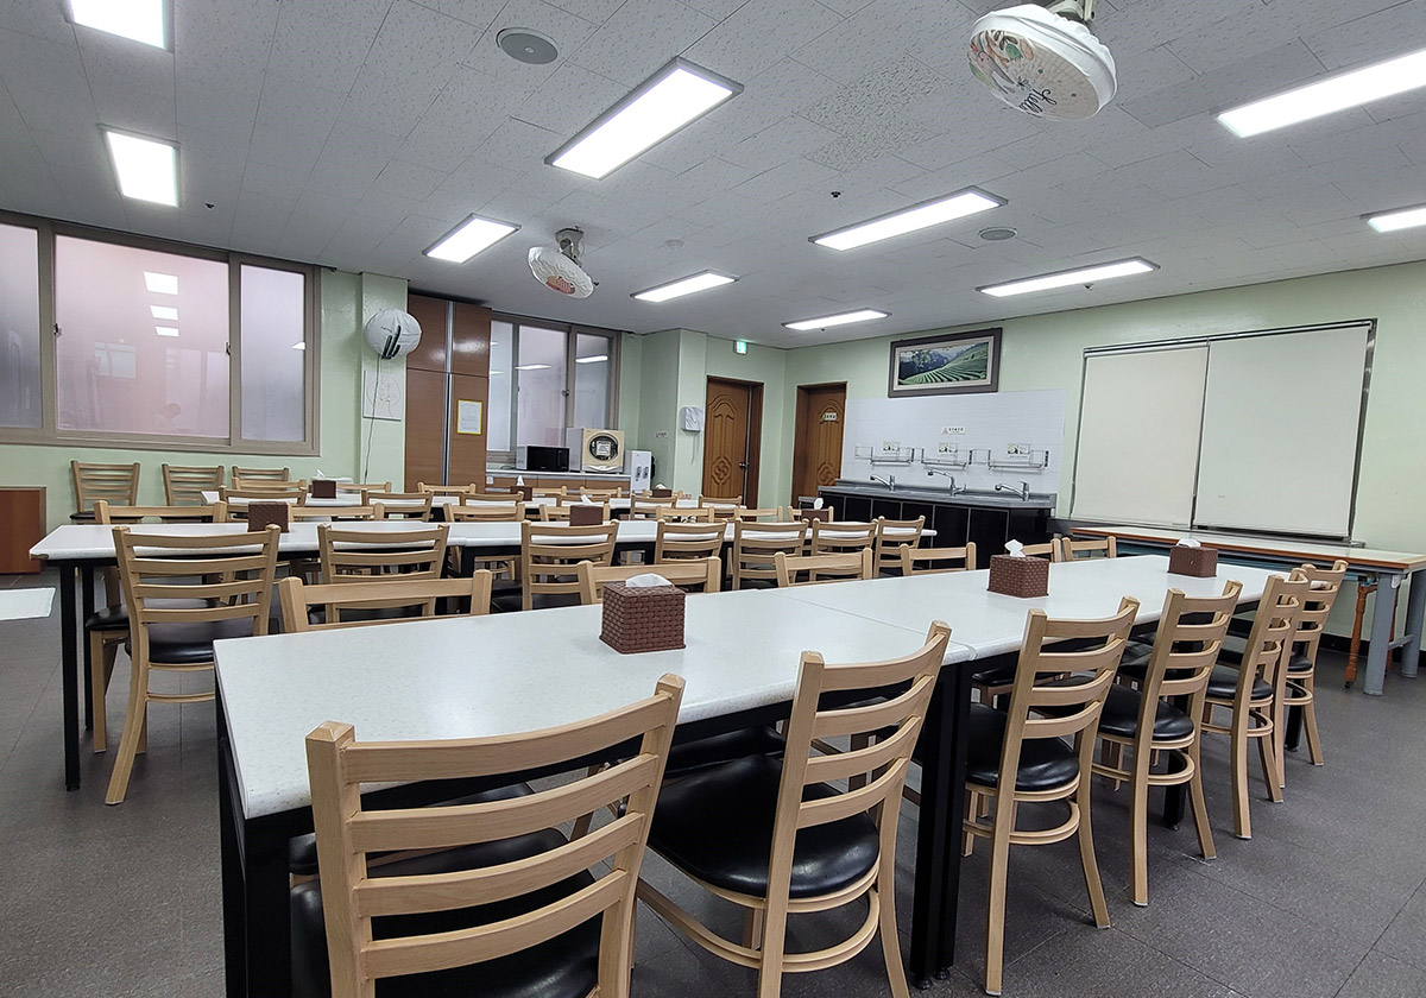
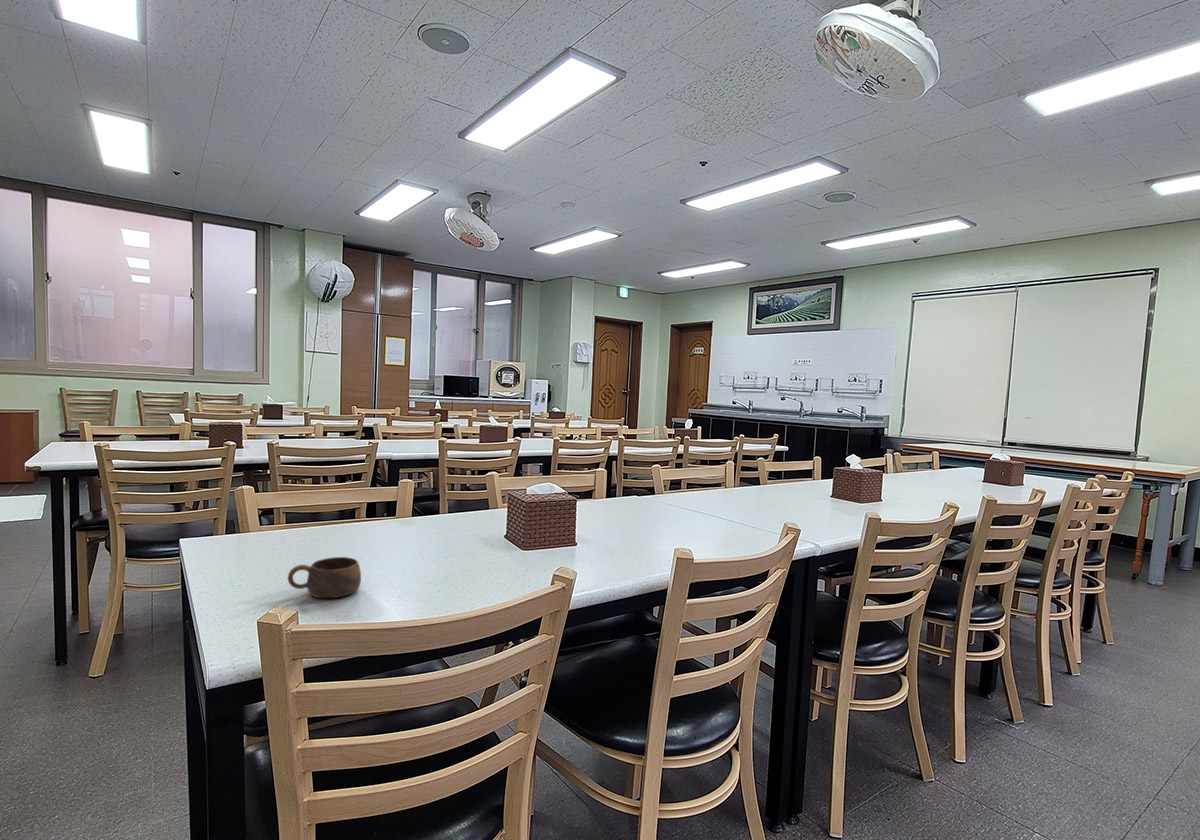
+ cup [287,556,362,599]
